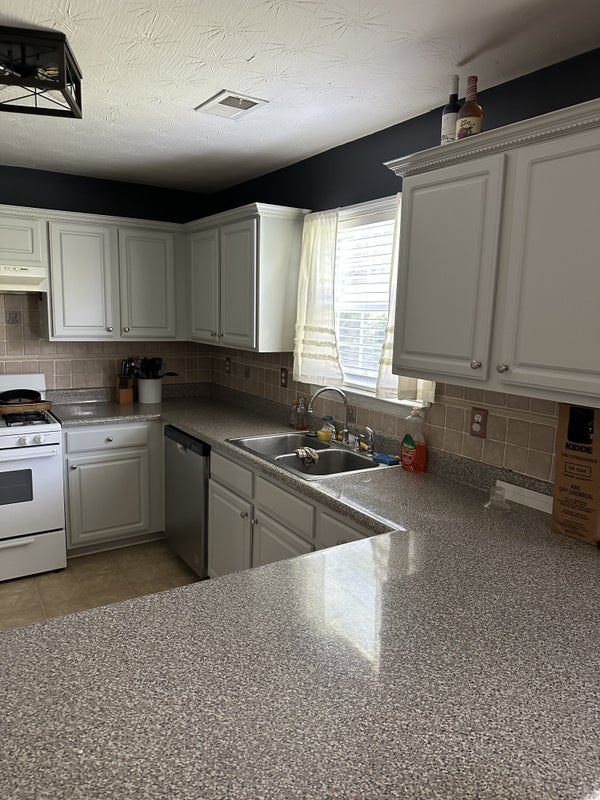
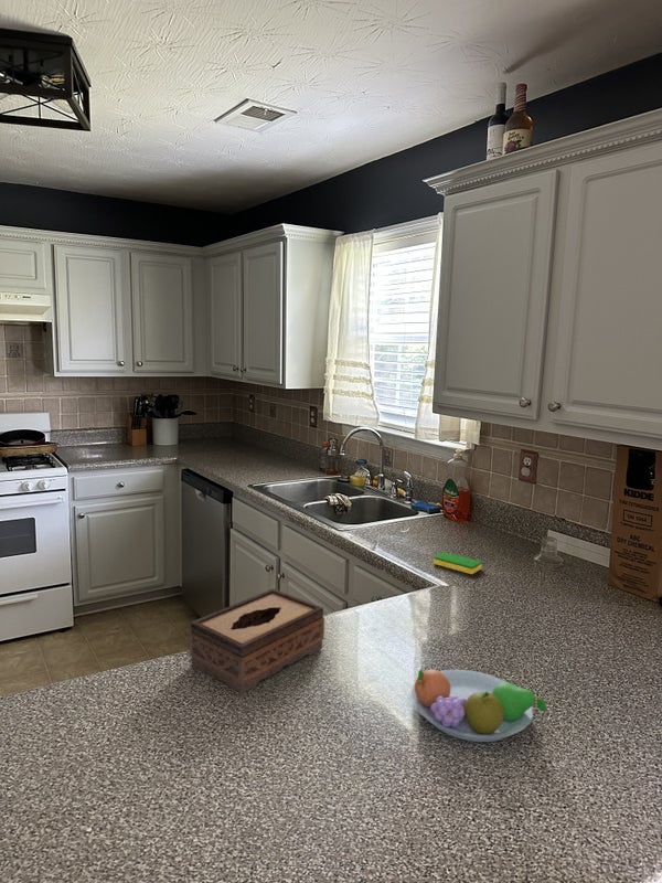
+ tissue box [189,588,325,694]
+ fruit bowl [410,668,547,743]
+ dish sponge [433,551,483,575]
